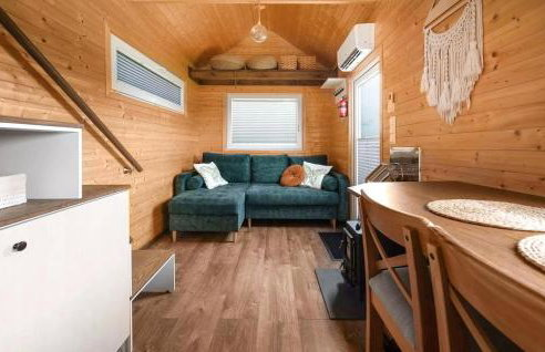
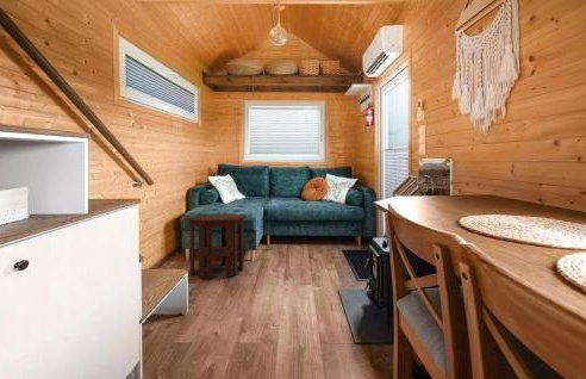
+ side table [185,213,248,279]
